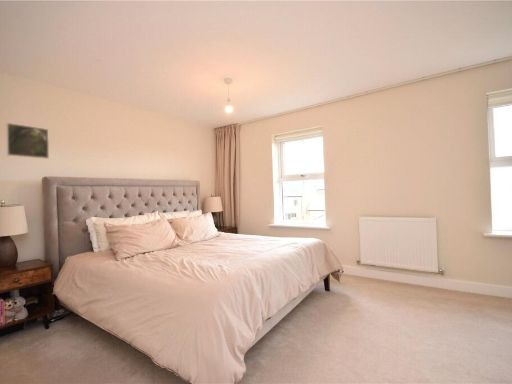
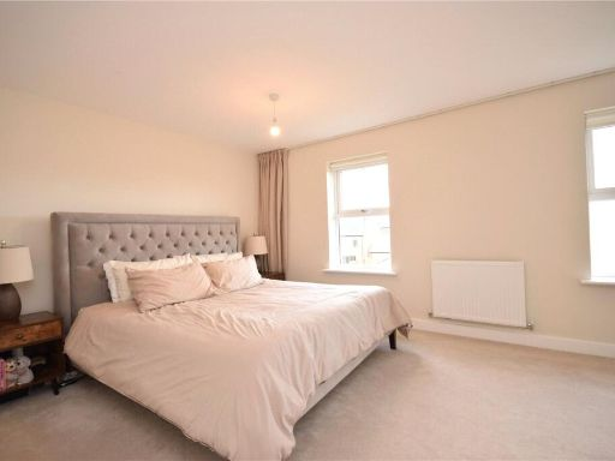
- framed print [5,122,50,160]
